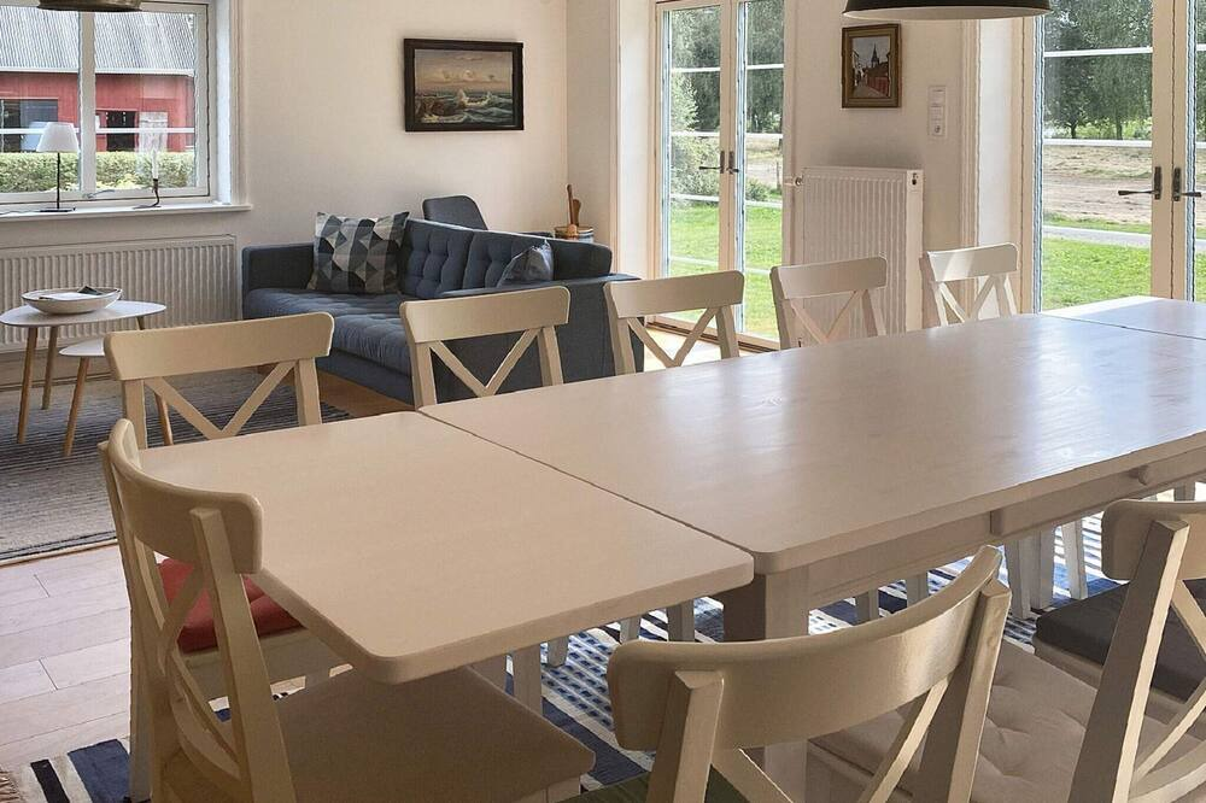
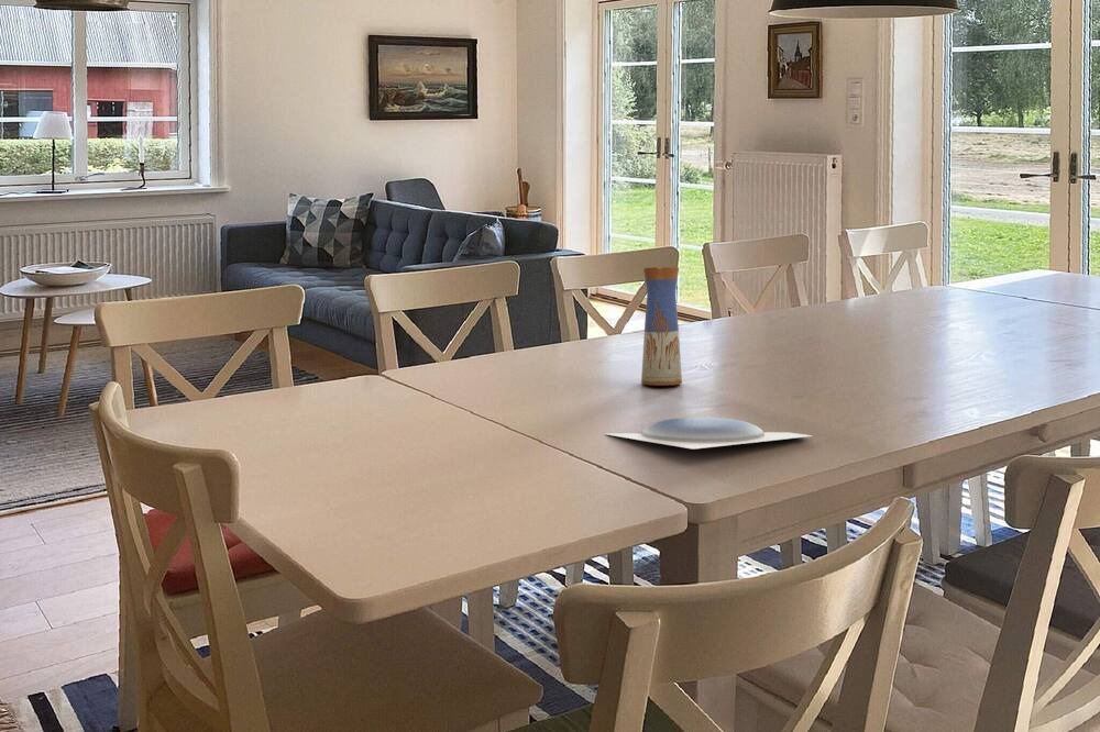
+ plate [606,417,814,451]
+ vase [640,266,683,387]
